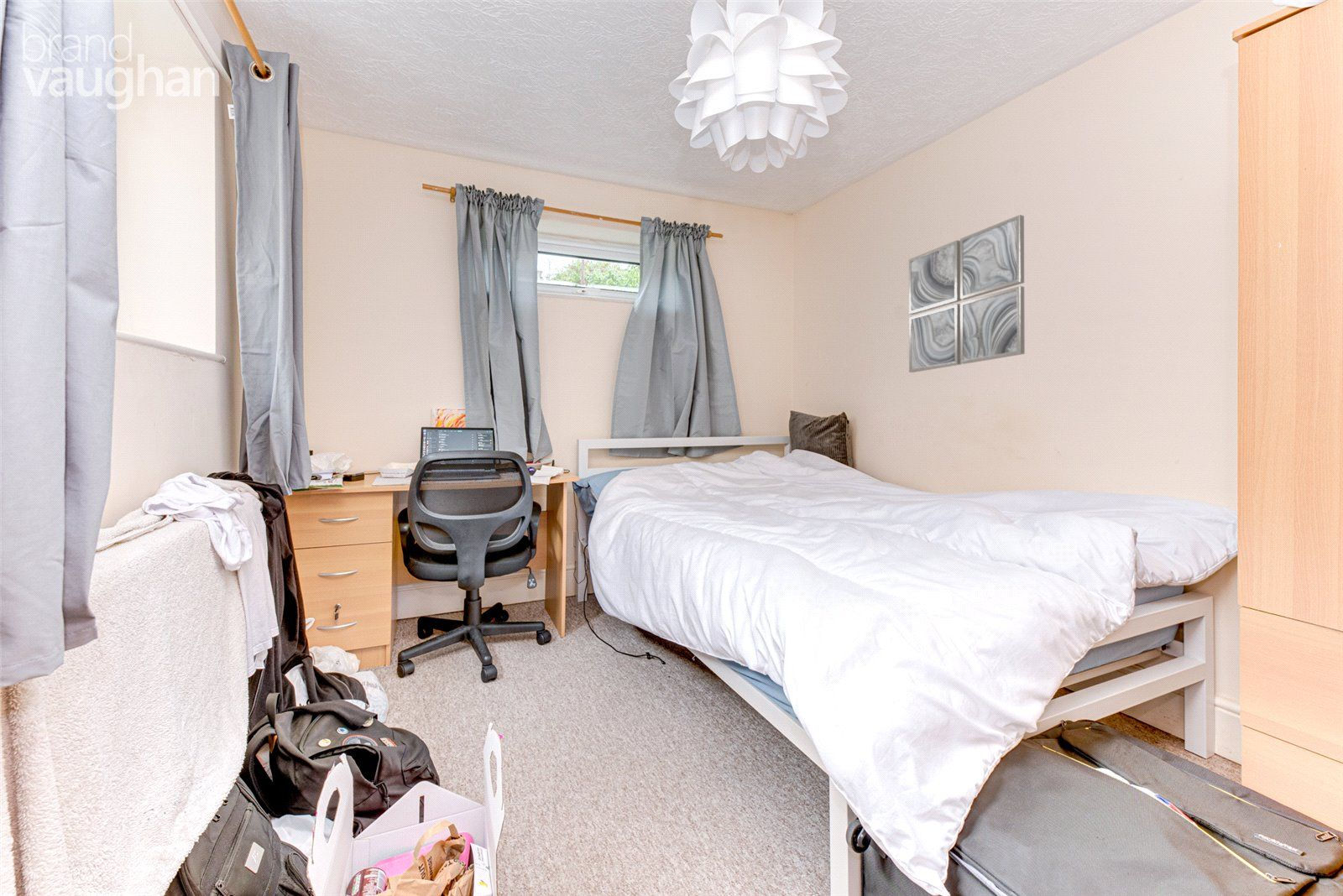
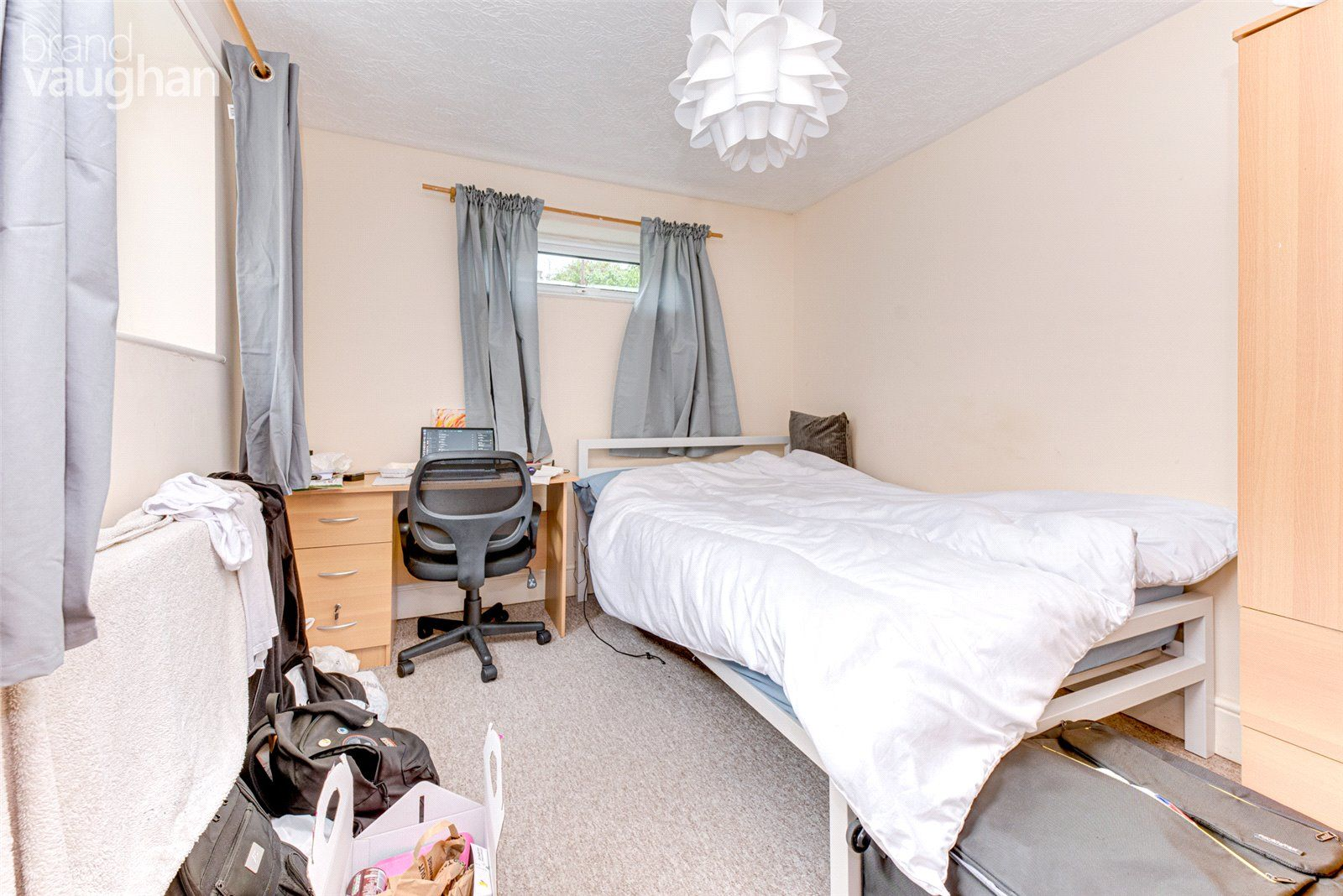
- wall art [908,214,1026,373]
